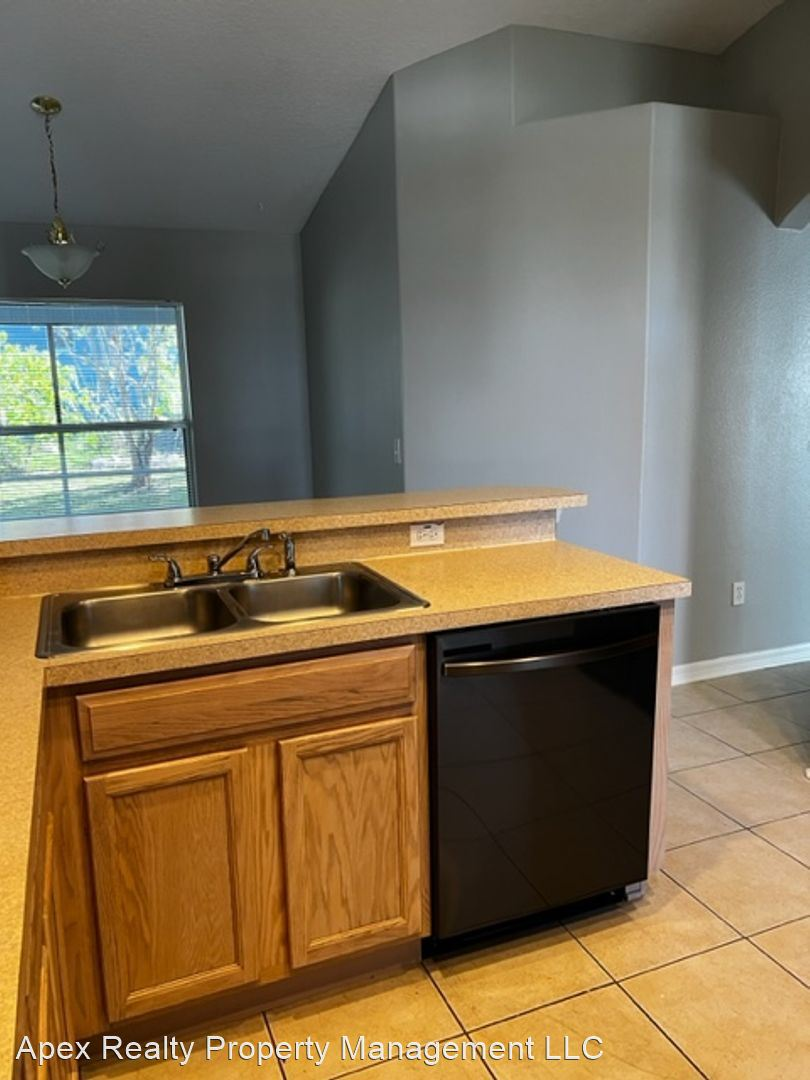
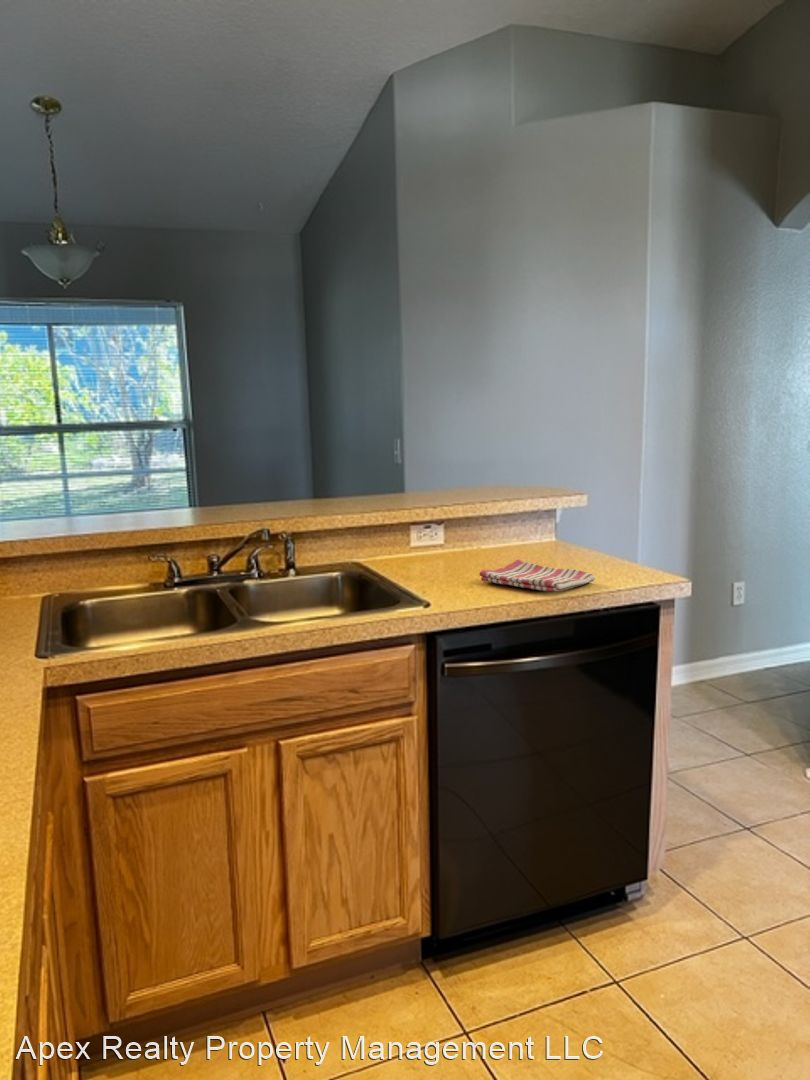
+ dish towel [478,558,596,592]
